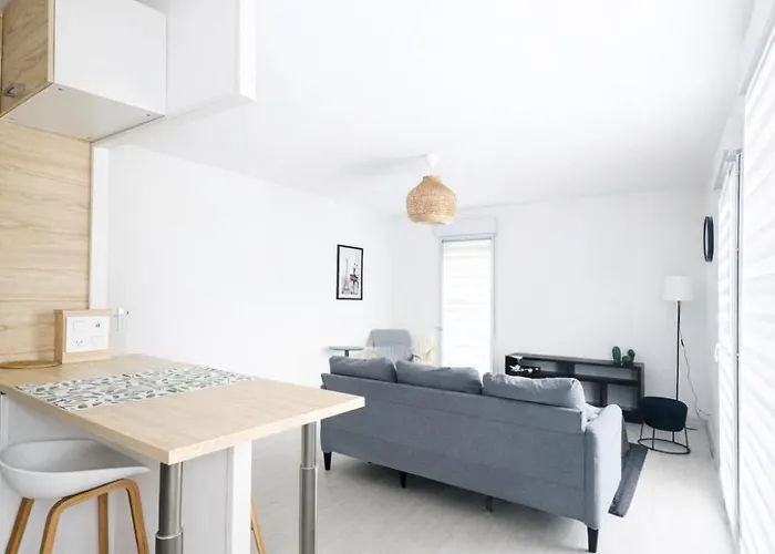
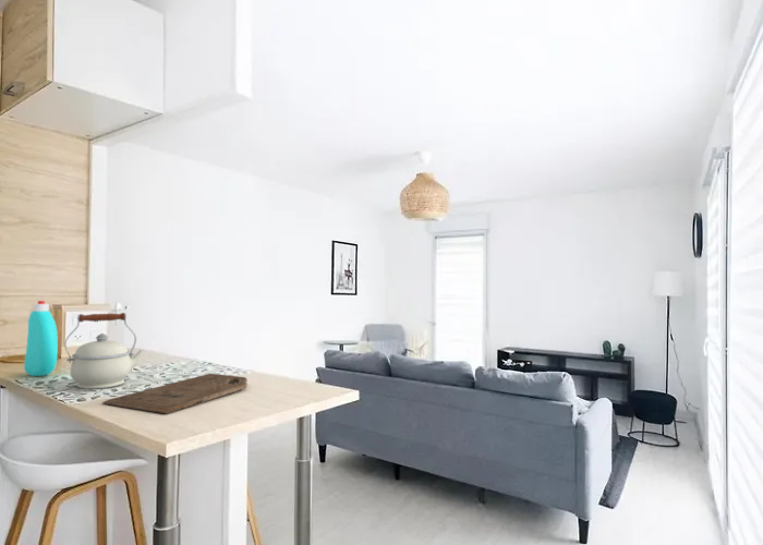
+ bottle [23,300,59,377]
+ kettle [63,312,146,390]
+ cutting board [101,373,249,415]
